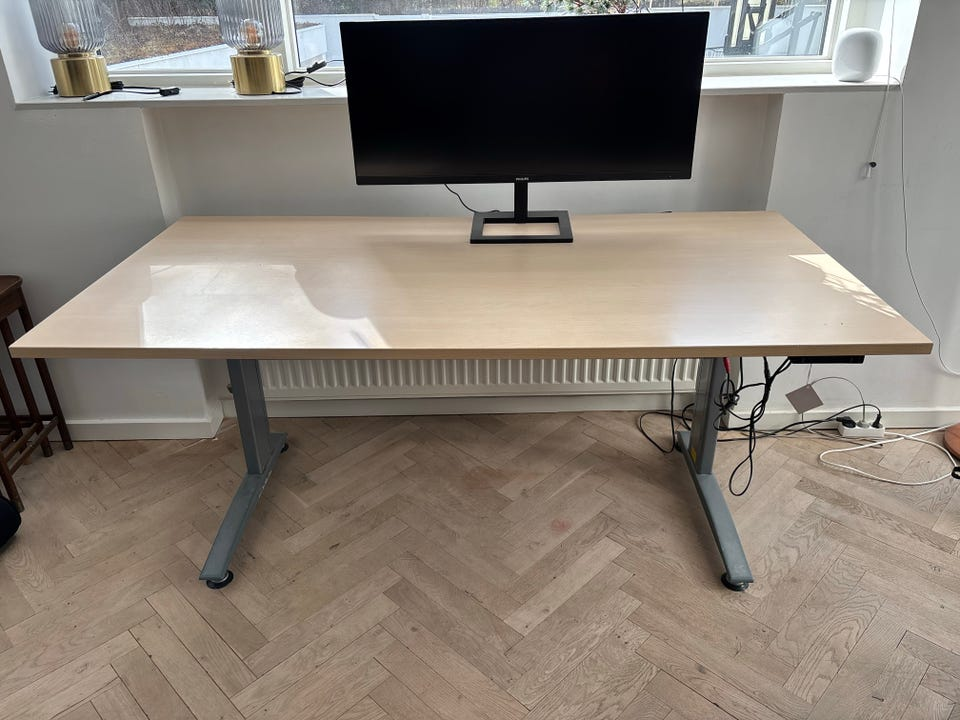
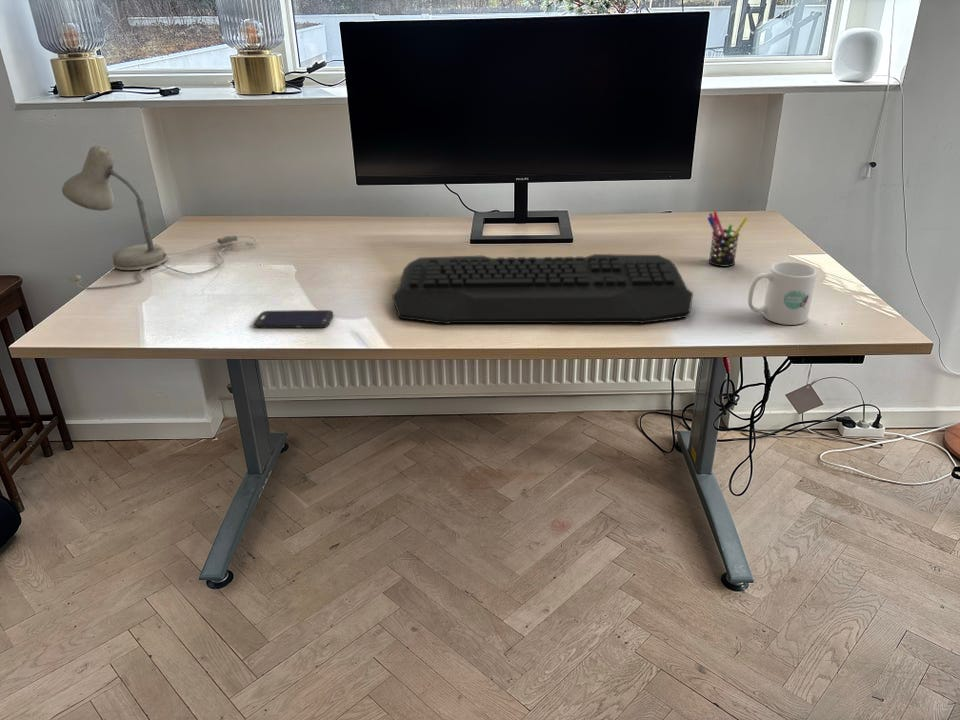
+ mug [747,261,818,326]
+ smartphone [253,309,334,329]
+ keyboard [391,253,694,325]
+ desk lamp [61,145,258,290]
+ pen holder [706,210,748,268]
